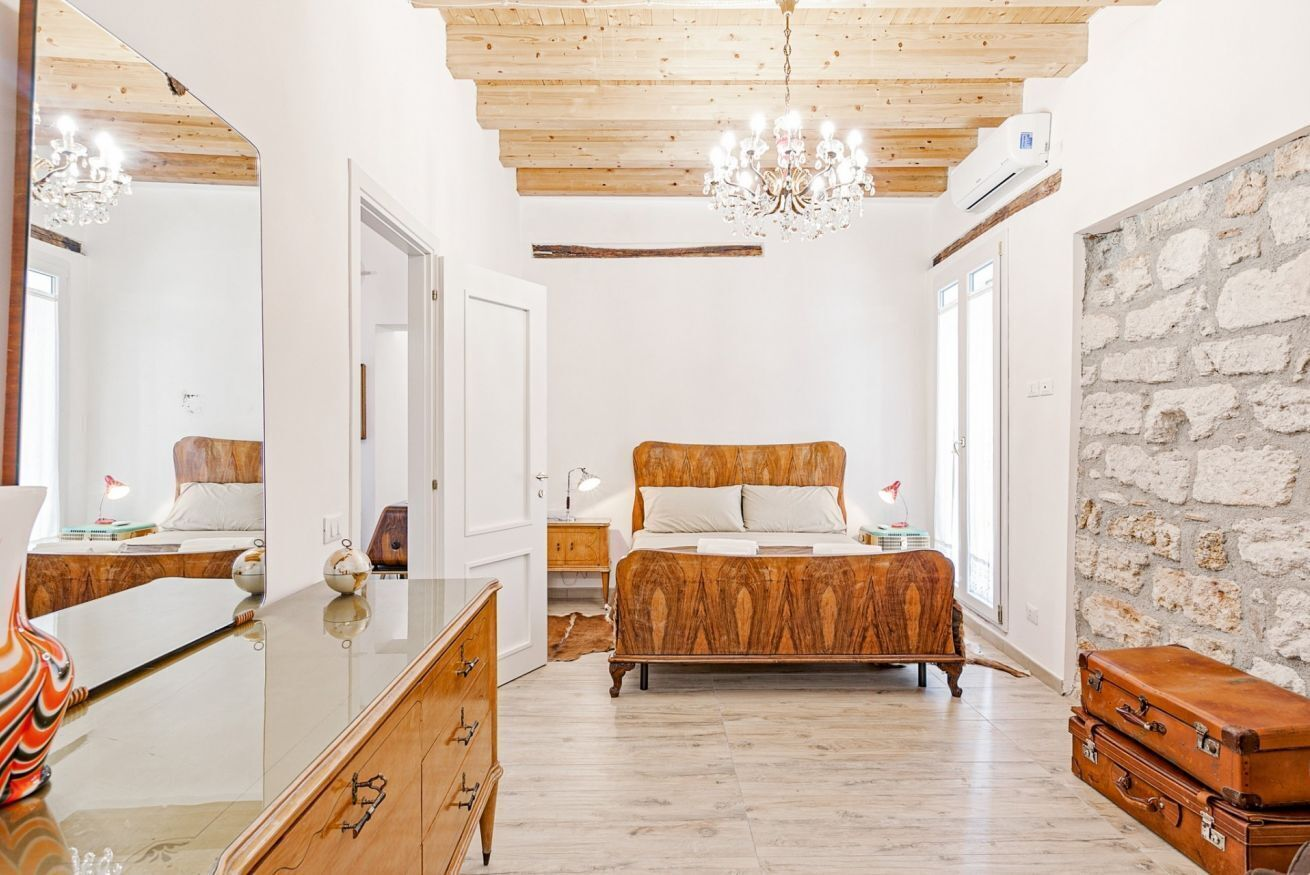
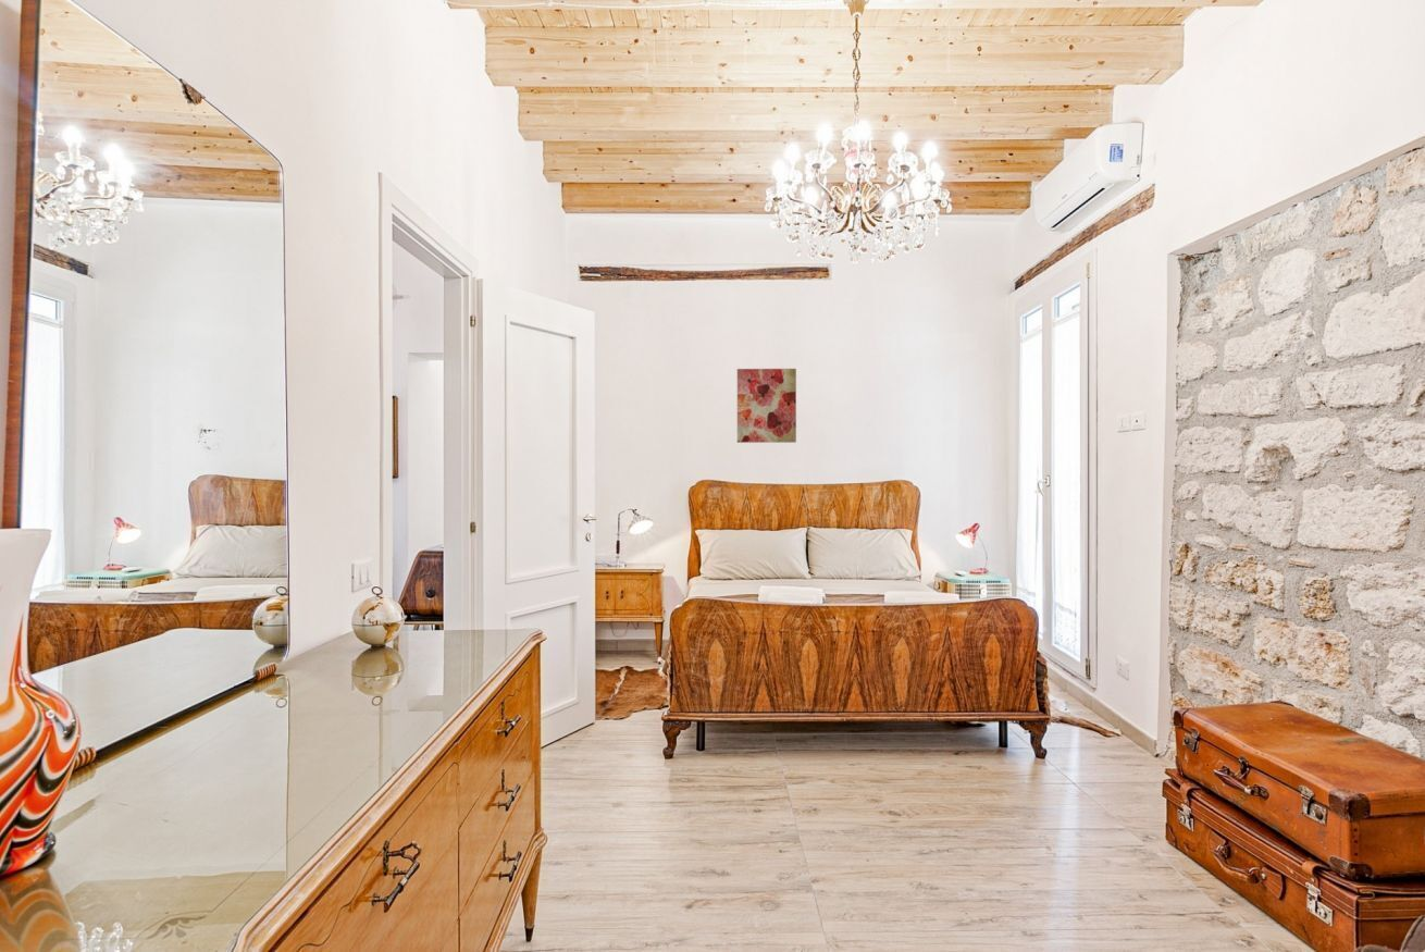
+ wall art [736,368,797,444]
